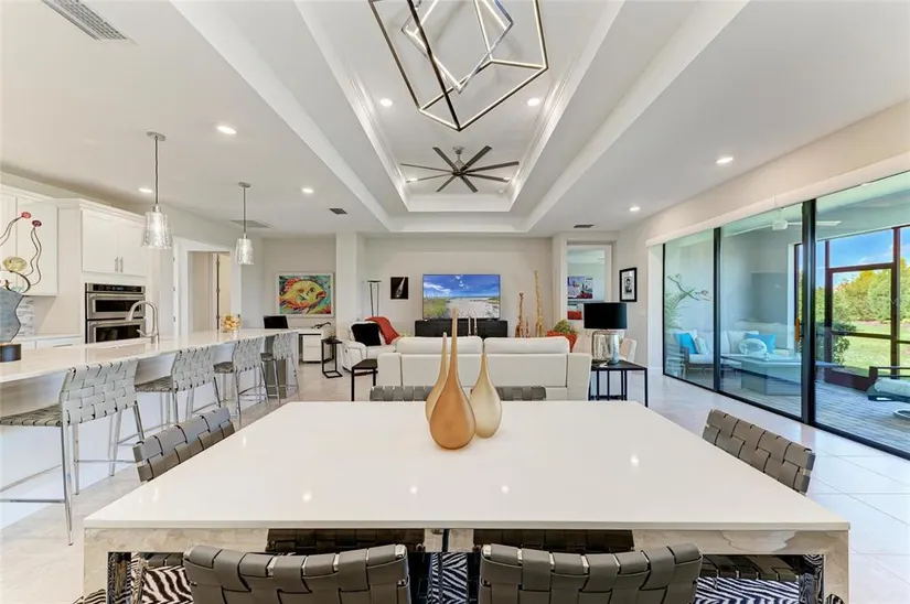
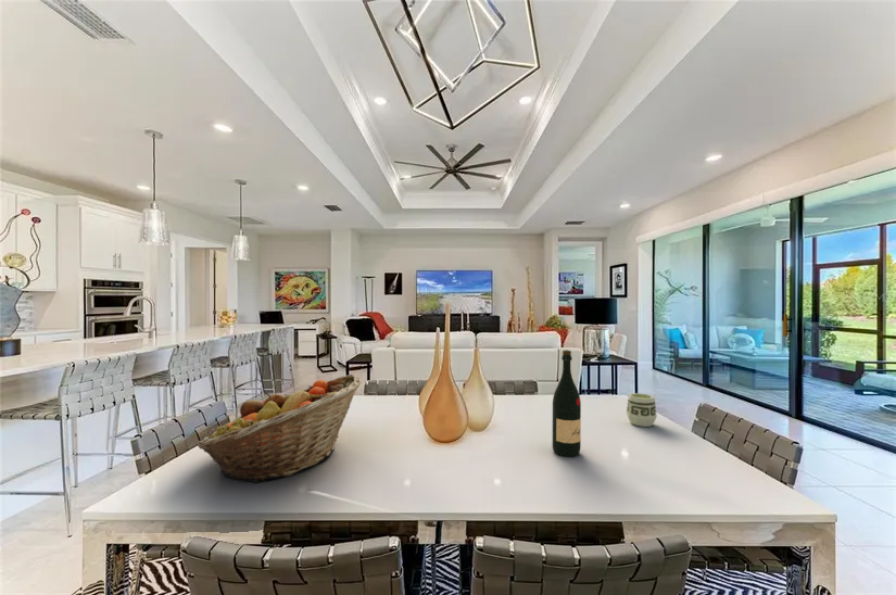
+ fruit basket [197,374,363,484]
+ wine bottle [552,349,582,458]
+ cup [626,392,658,428]
